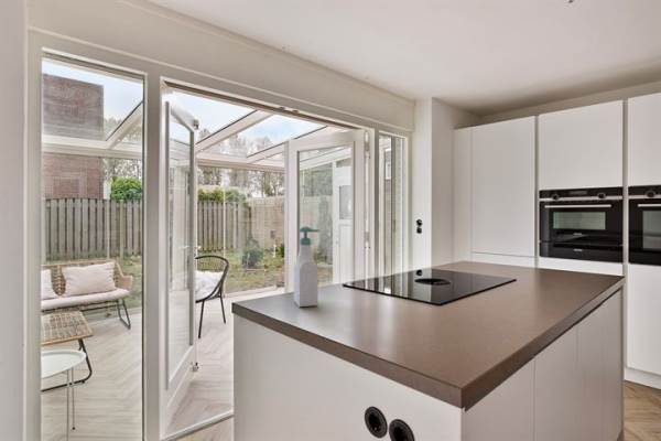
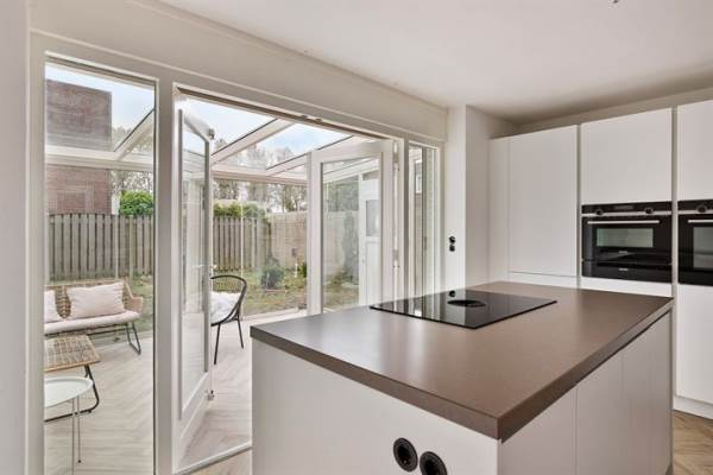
- soap bottle [293,225,321,308]
